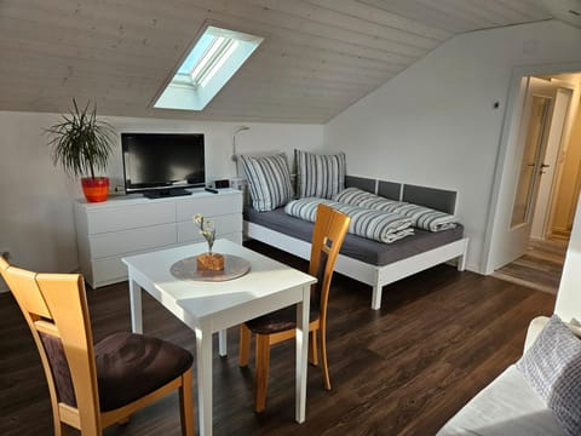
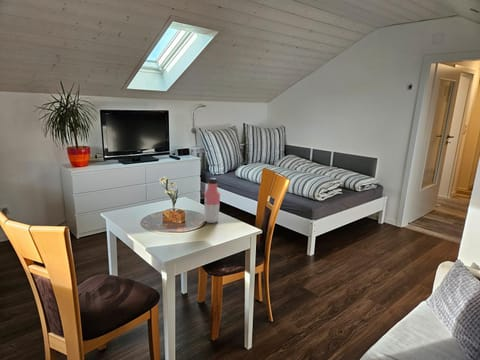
+ water bottle [203,177,221,224]
